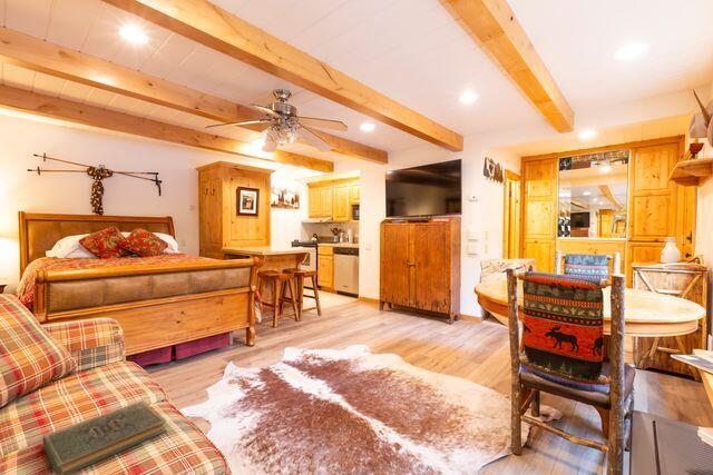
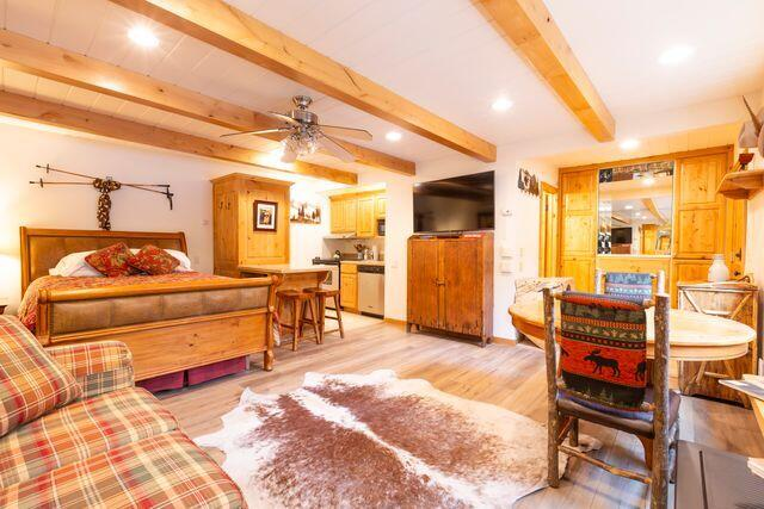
- book [42,399,168,475]
